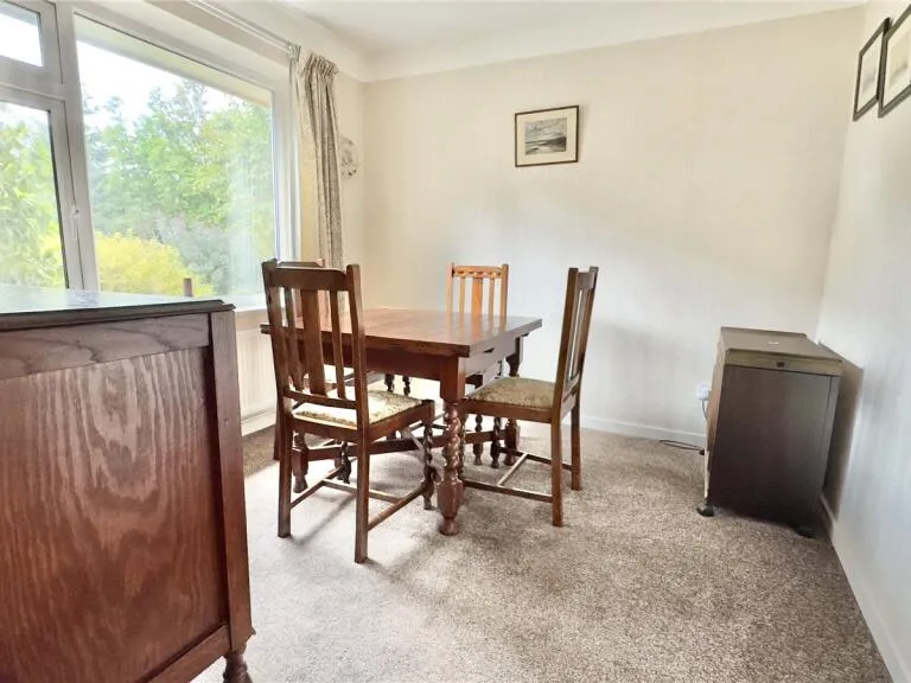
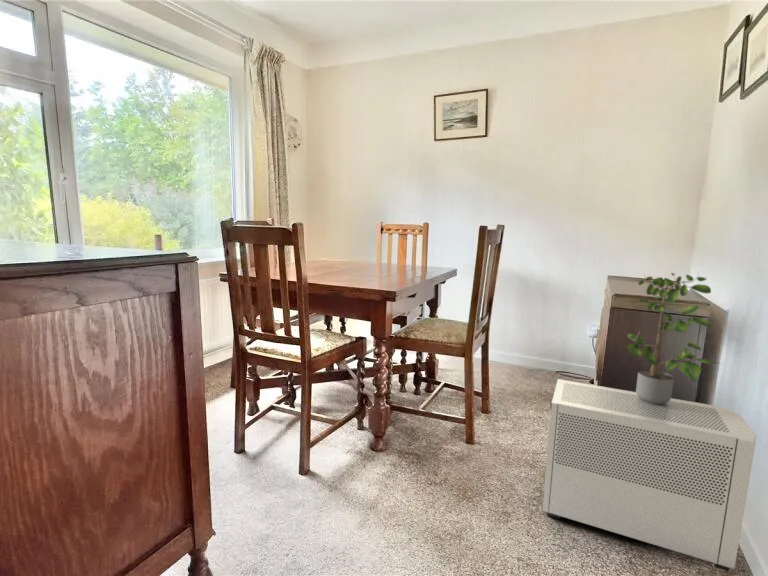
+ air purifier [542,378,757,572]
+ potted plant [626,272,721,404]
